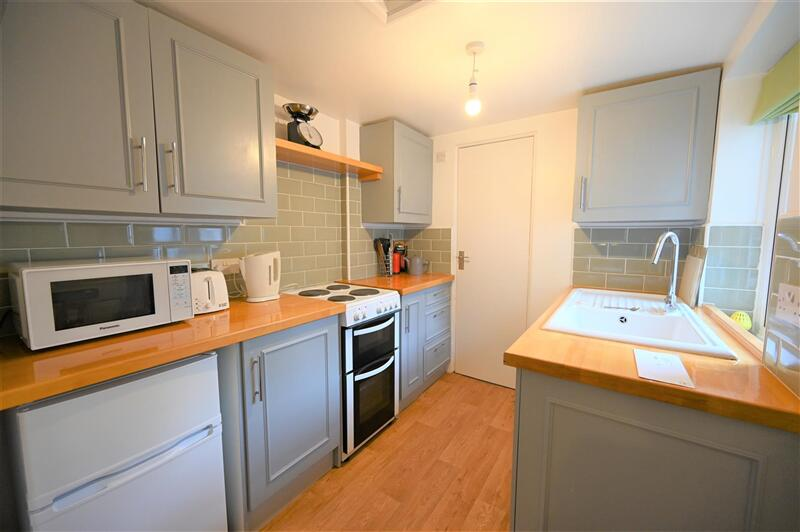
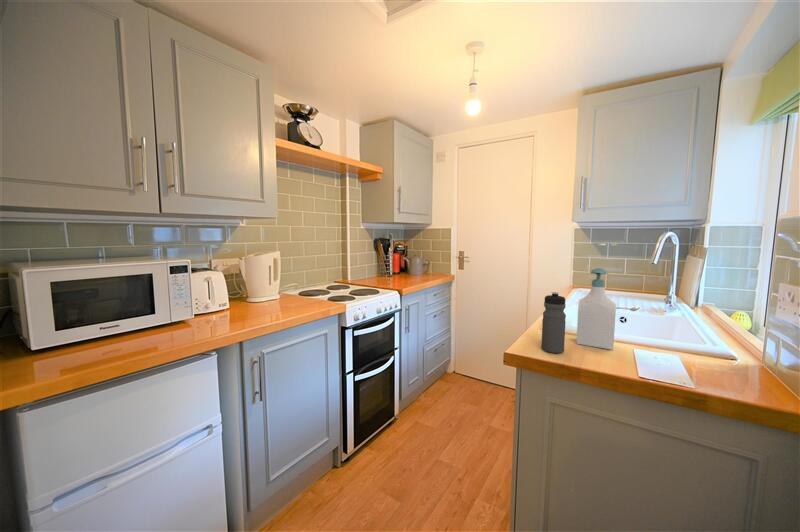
+ soap bottle [575,267,617,350]
+ water bottle [540,291,567,354]
